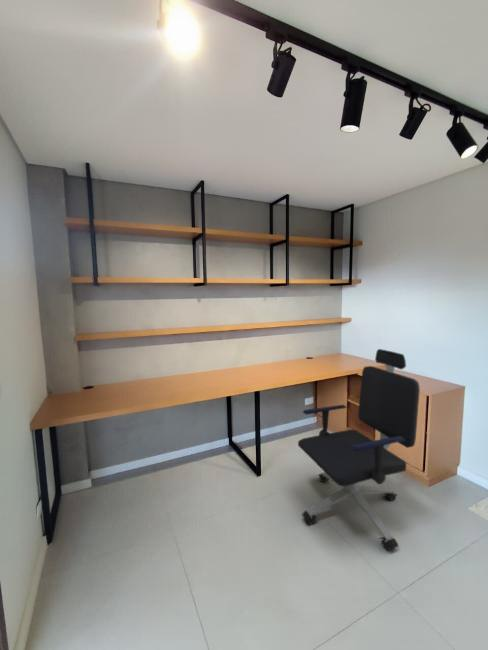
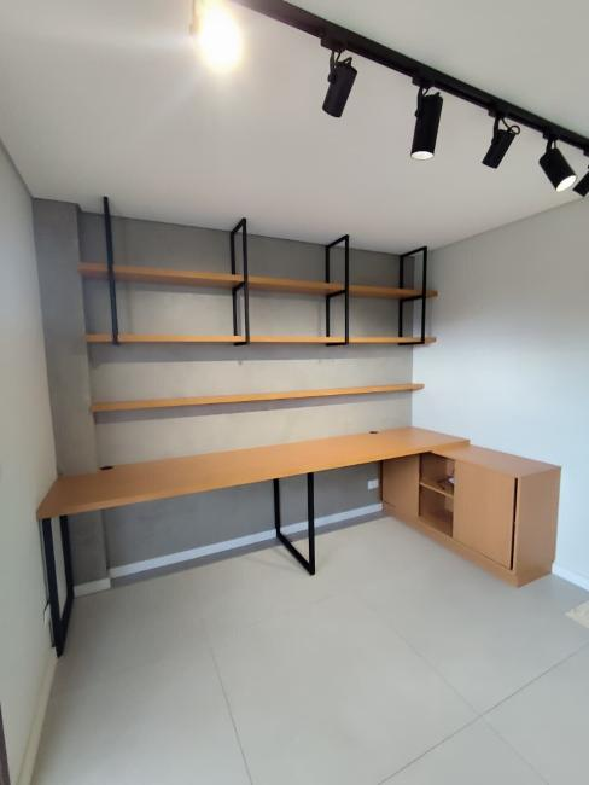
- office chair [297,348,421,551]
